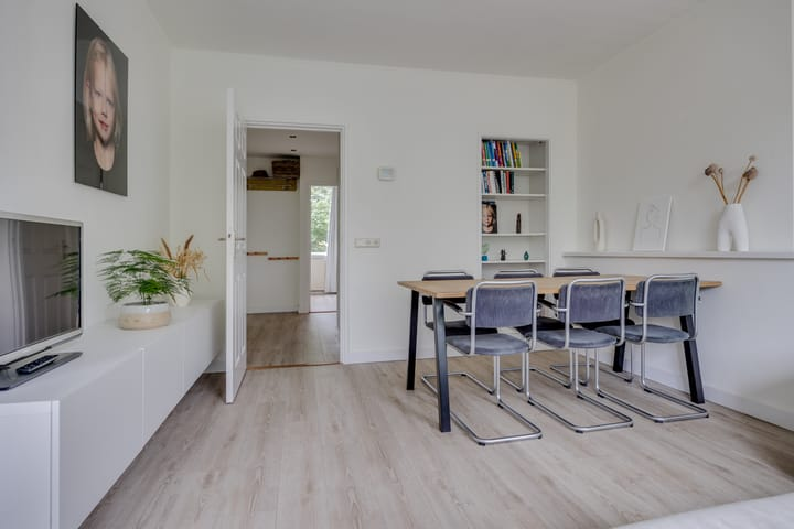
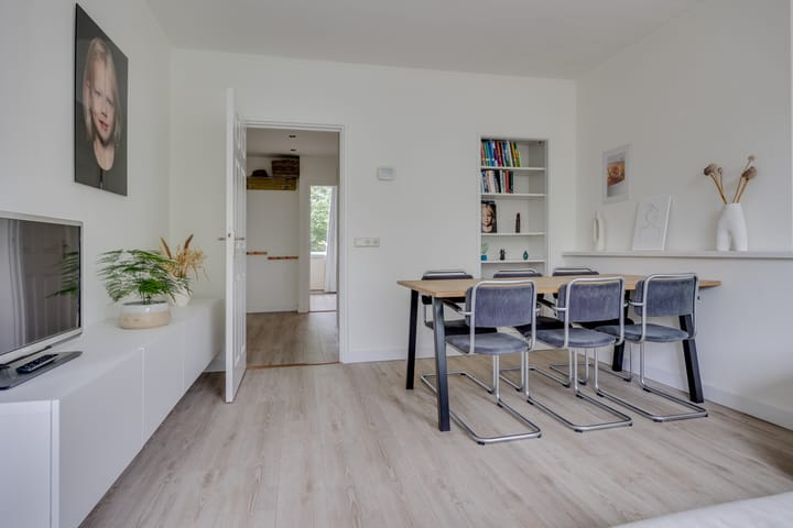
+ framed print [601,142,633,206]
